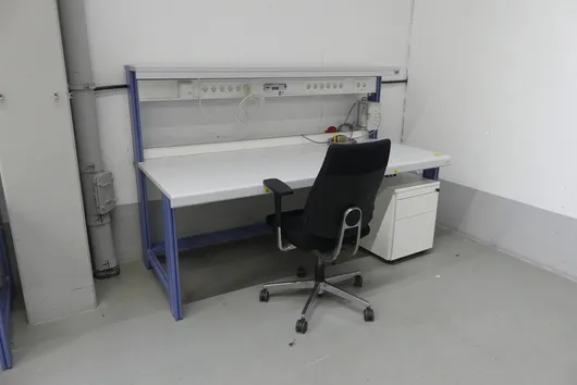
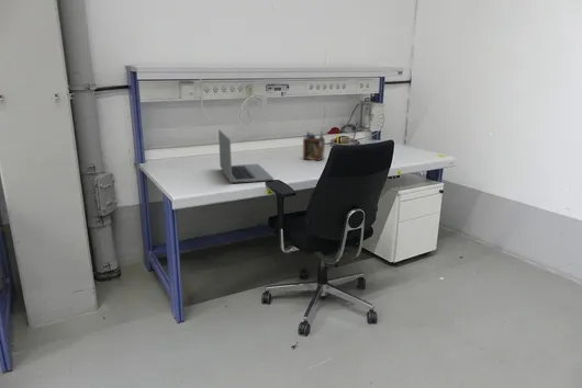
+ laptop [217,128,275,183]
+ desk organizer [302,129,326,161]
